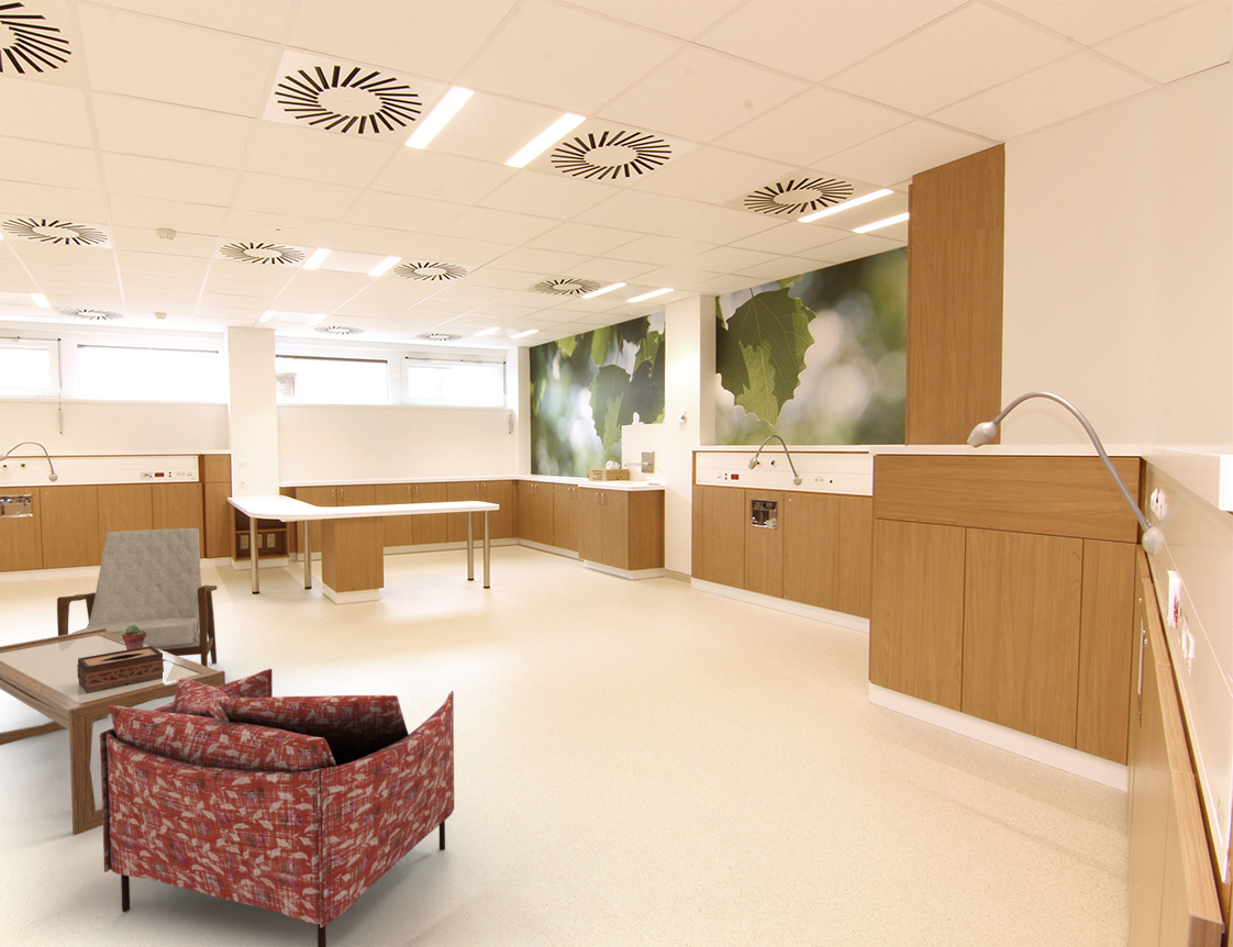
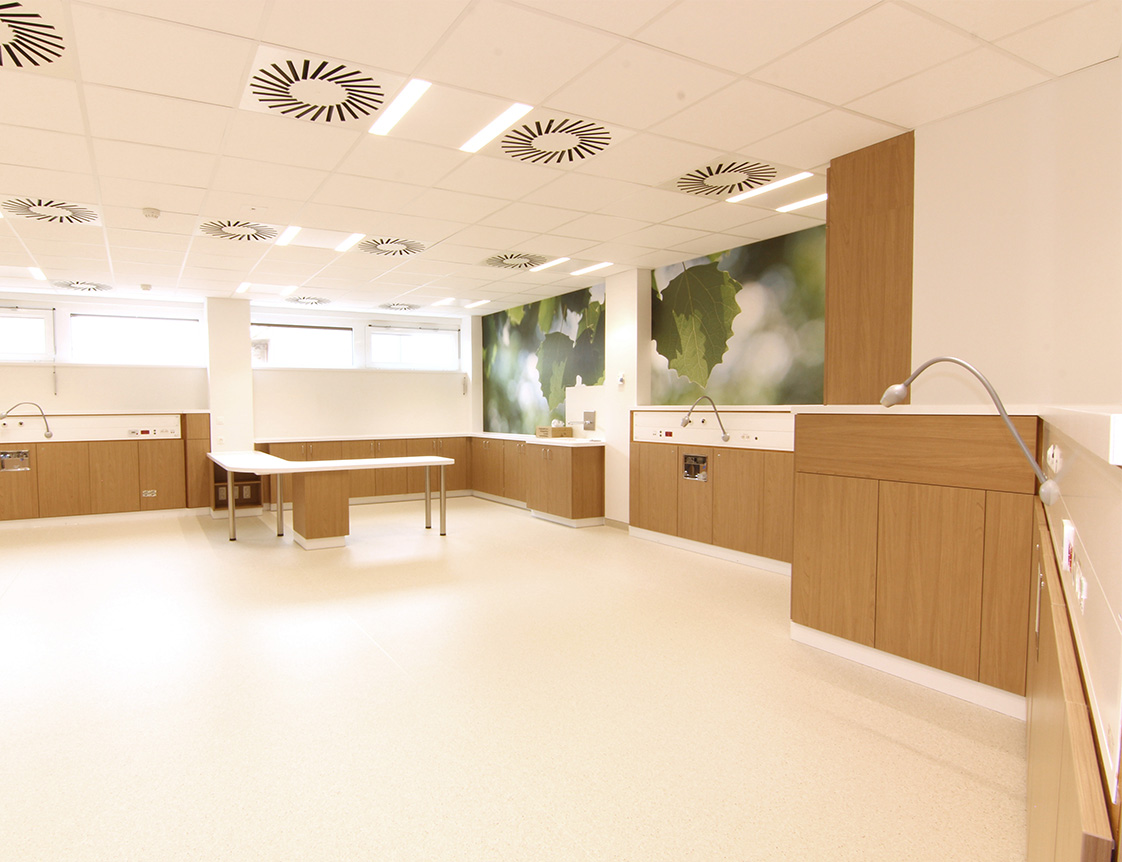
- coffee table [0,628,226,836]
- armchair [56,527,218,667]
- potted succulent [122,625,146,649]
- armchair [99,668,455,947]
- tissue box [77,646,164,693]
